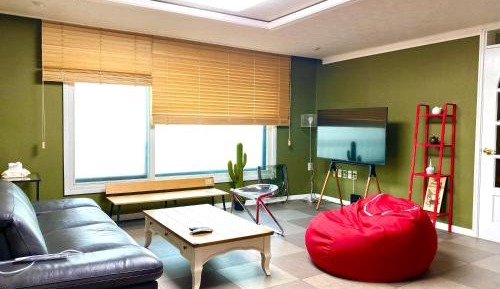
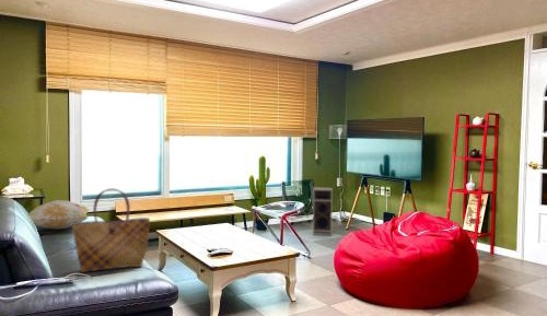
+ speaker [312,186,334,236]
+ tote bag [71,187,151,273]
+ decorative pillow [27,199,92,231]
